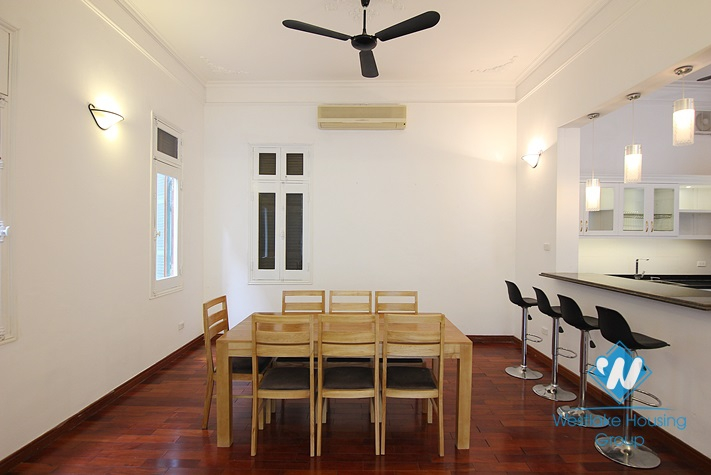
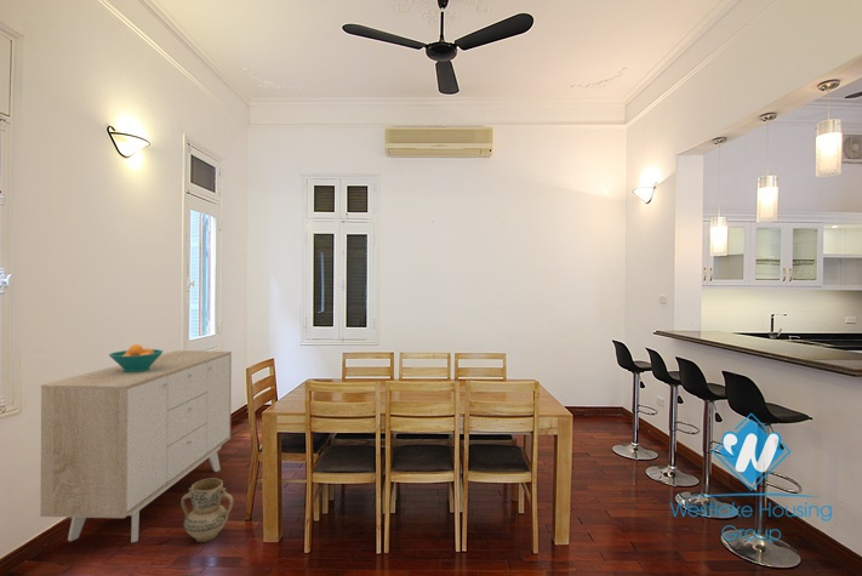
+ sideboard [39,349,233,544]
+ fruit bowl [108,343,164,372]
+ ceramic jug [179,477,235,543]
